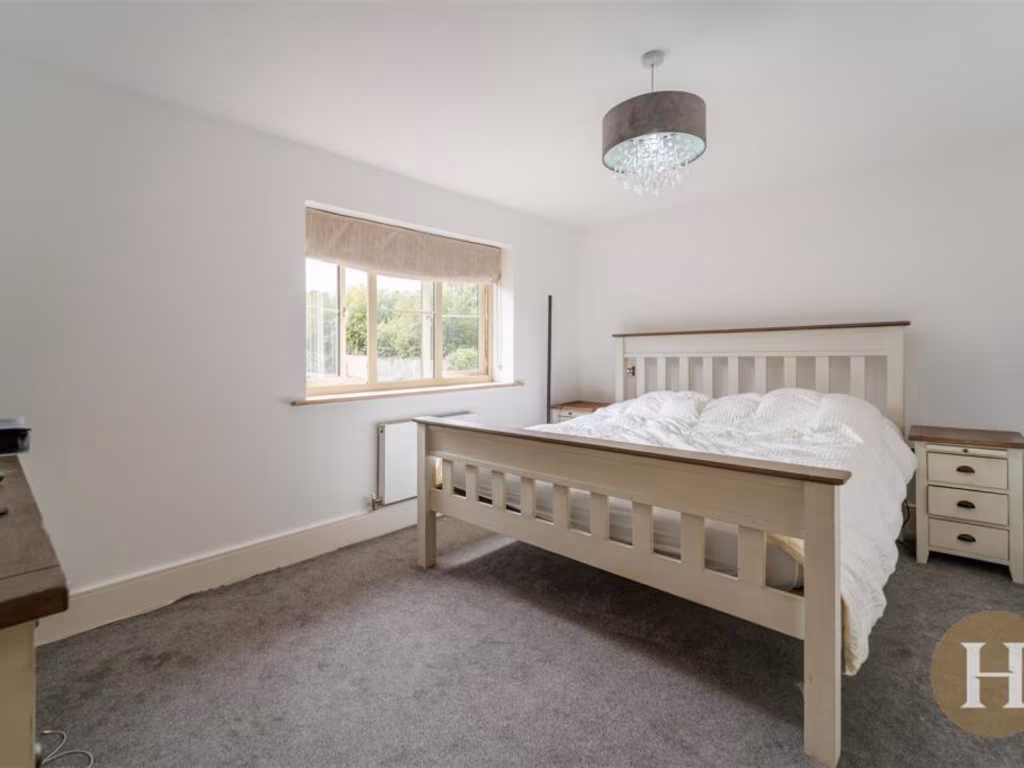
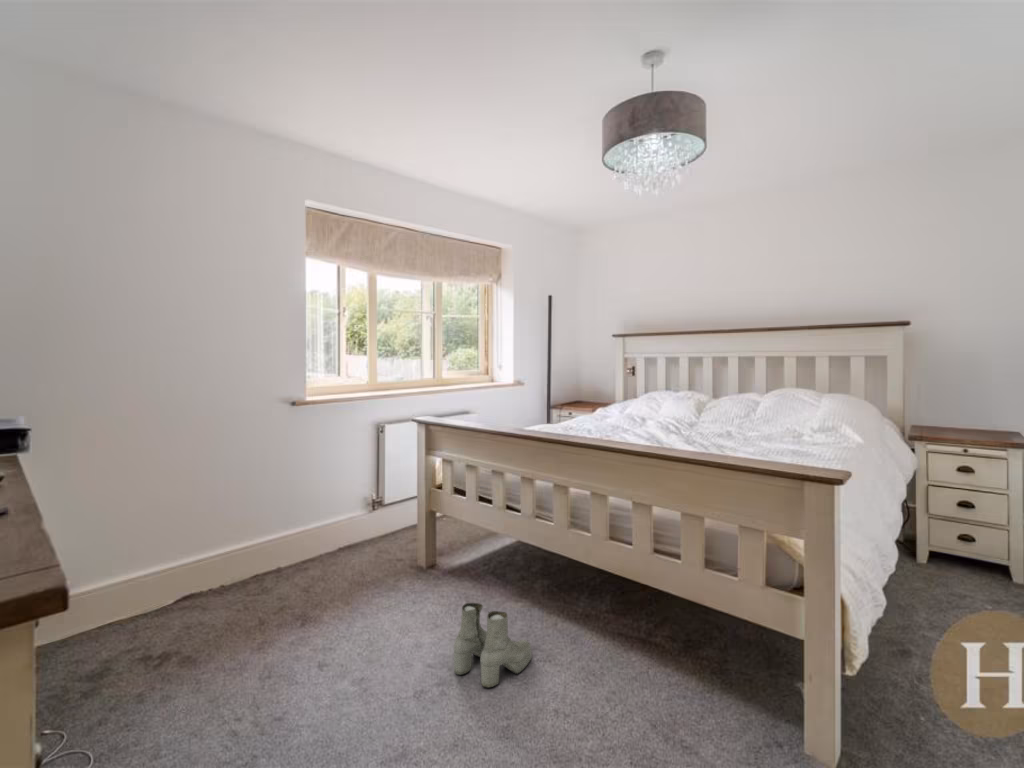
+ boots [453,602,533,689]
